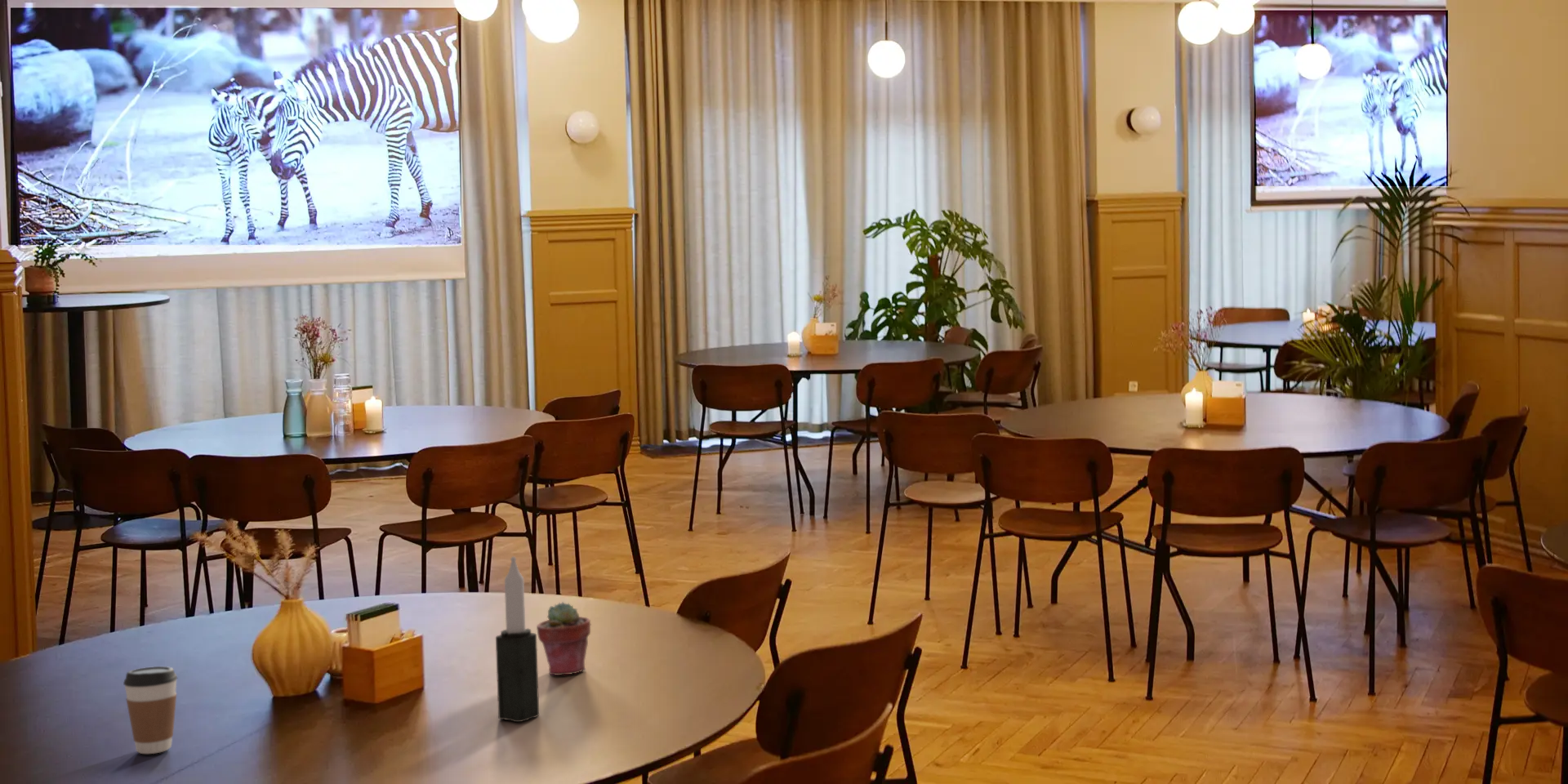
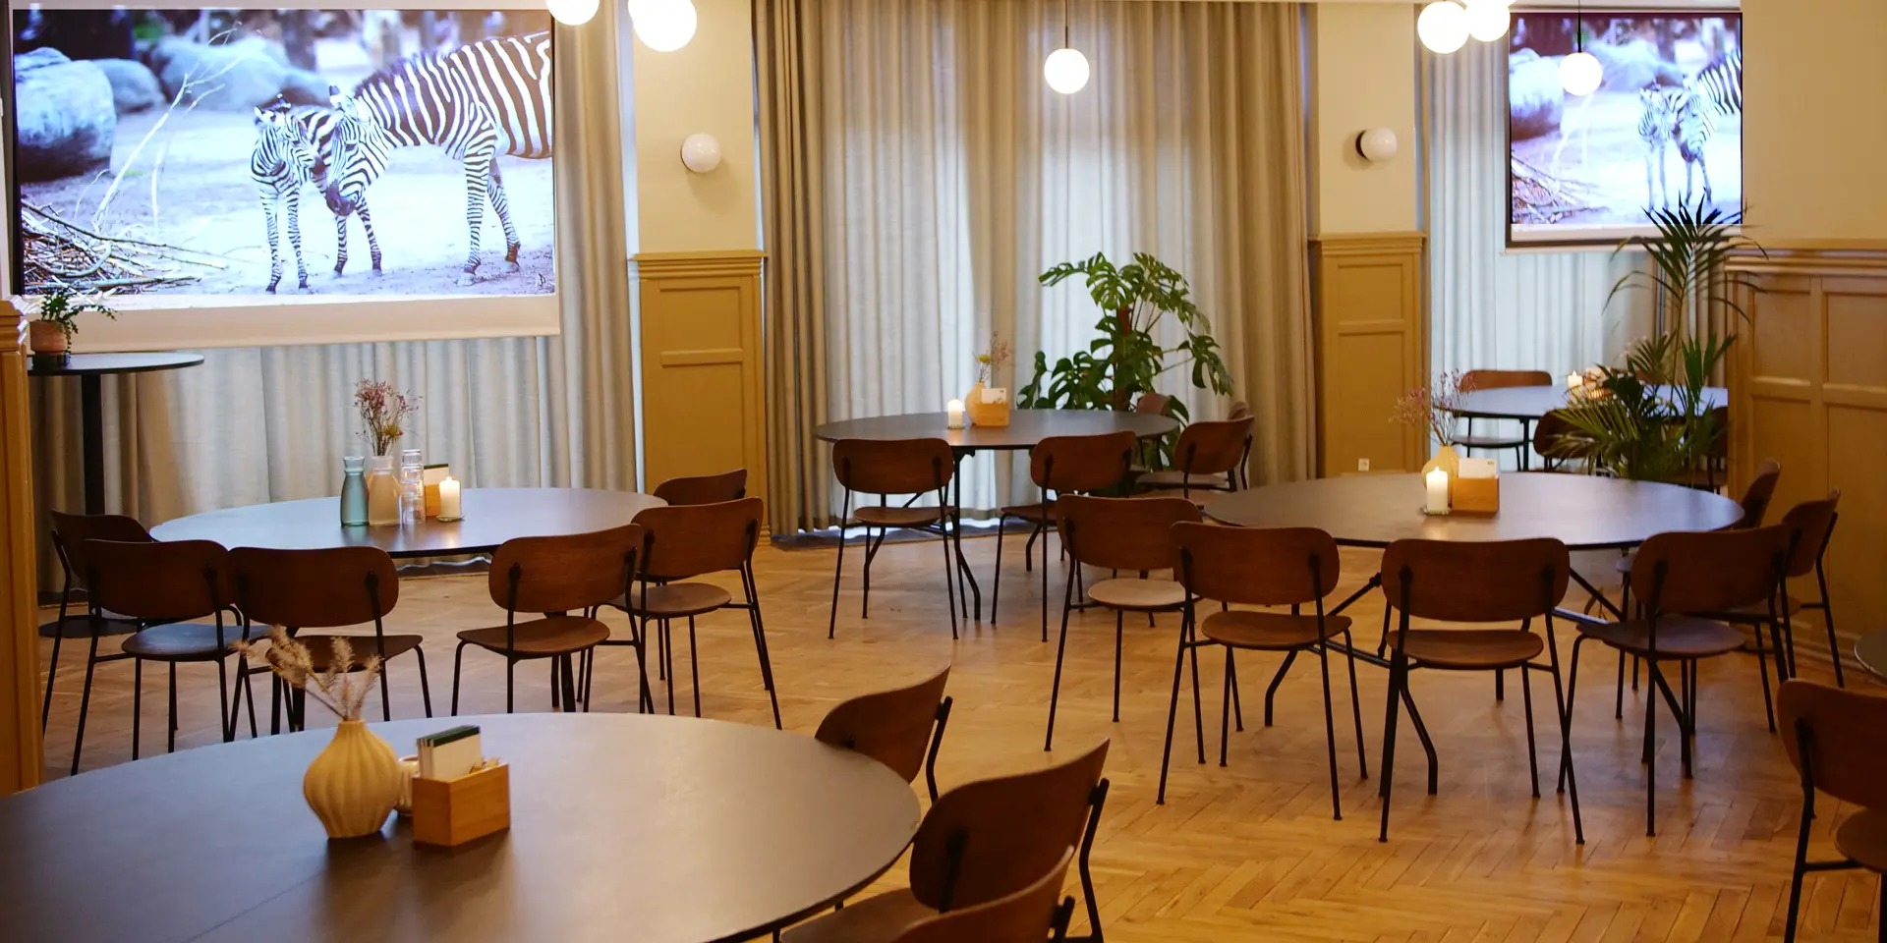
- coffee cup [122,666,178,755]
- candle [495,555,540,723]
- potted succulent [536,601,591,676]
